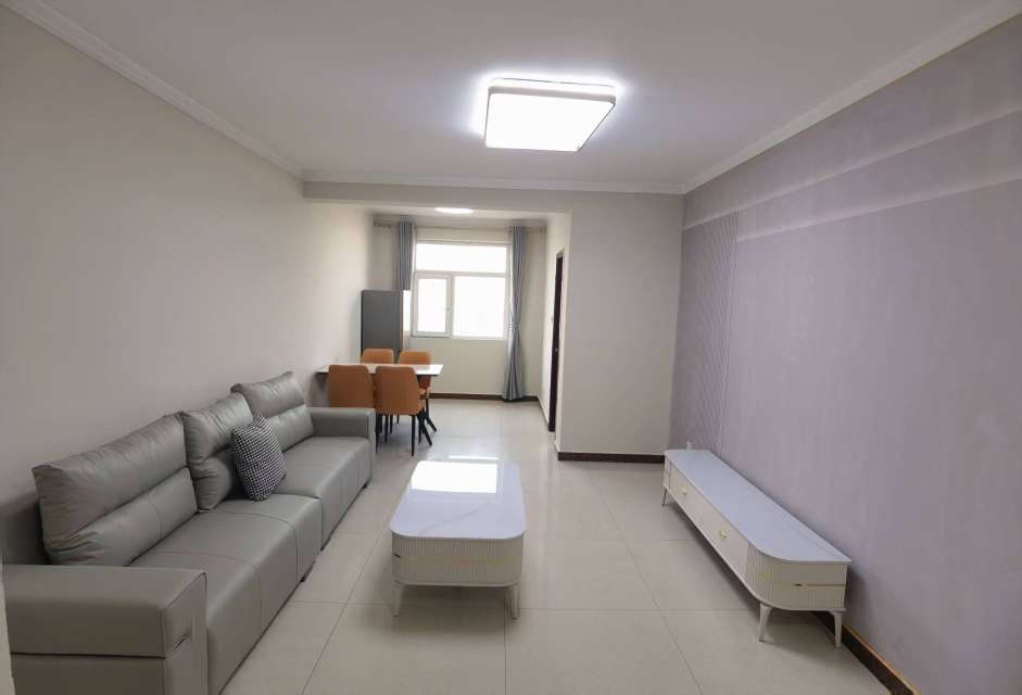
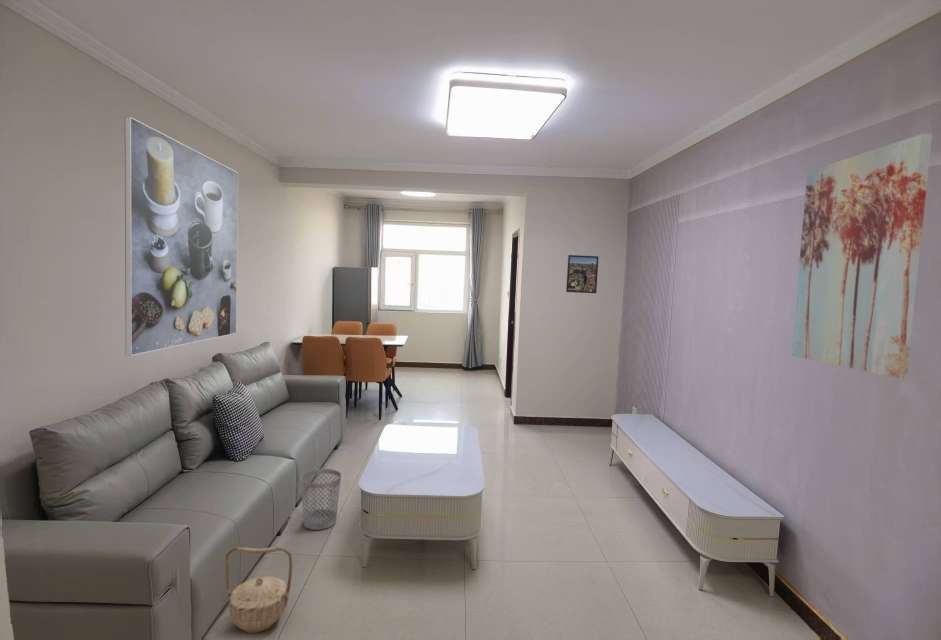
+ basket [225,546,293,634]
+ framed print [565,254,600,294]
+ wastebasket [300,468,342,531]
+ wall art [790,132,933,379]
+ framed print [124,116,239,357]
